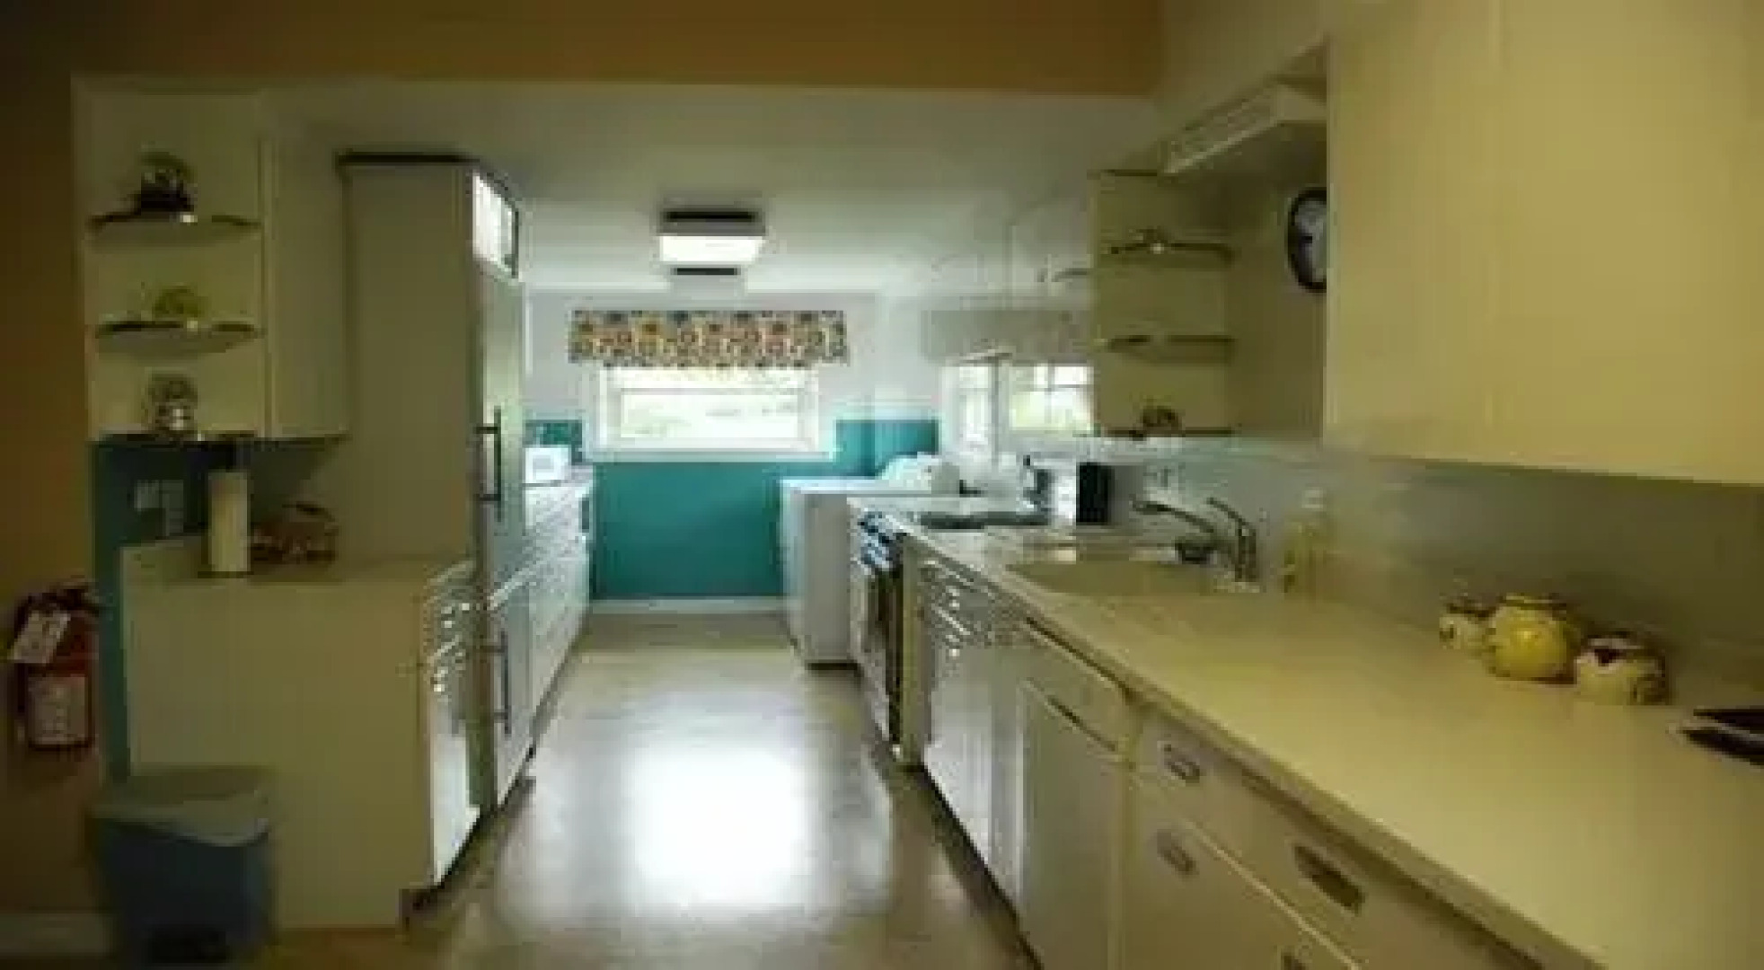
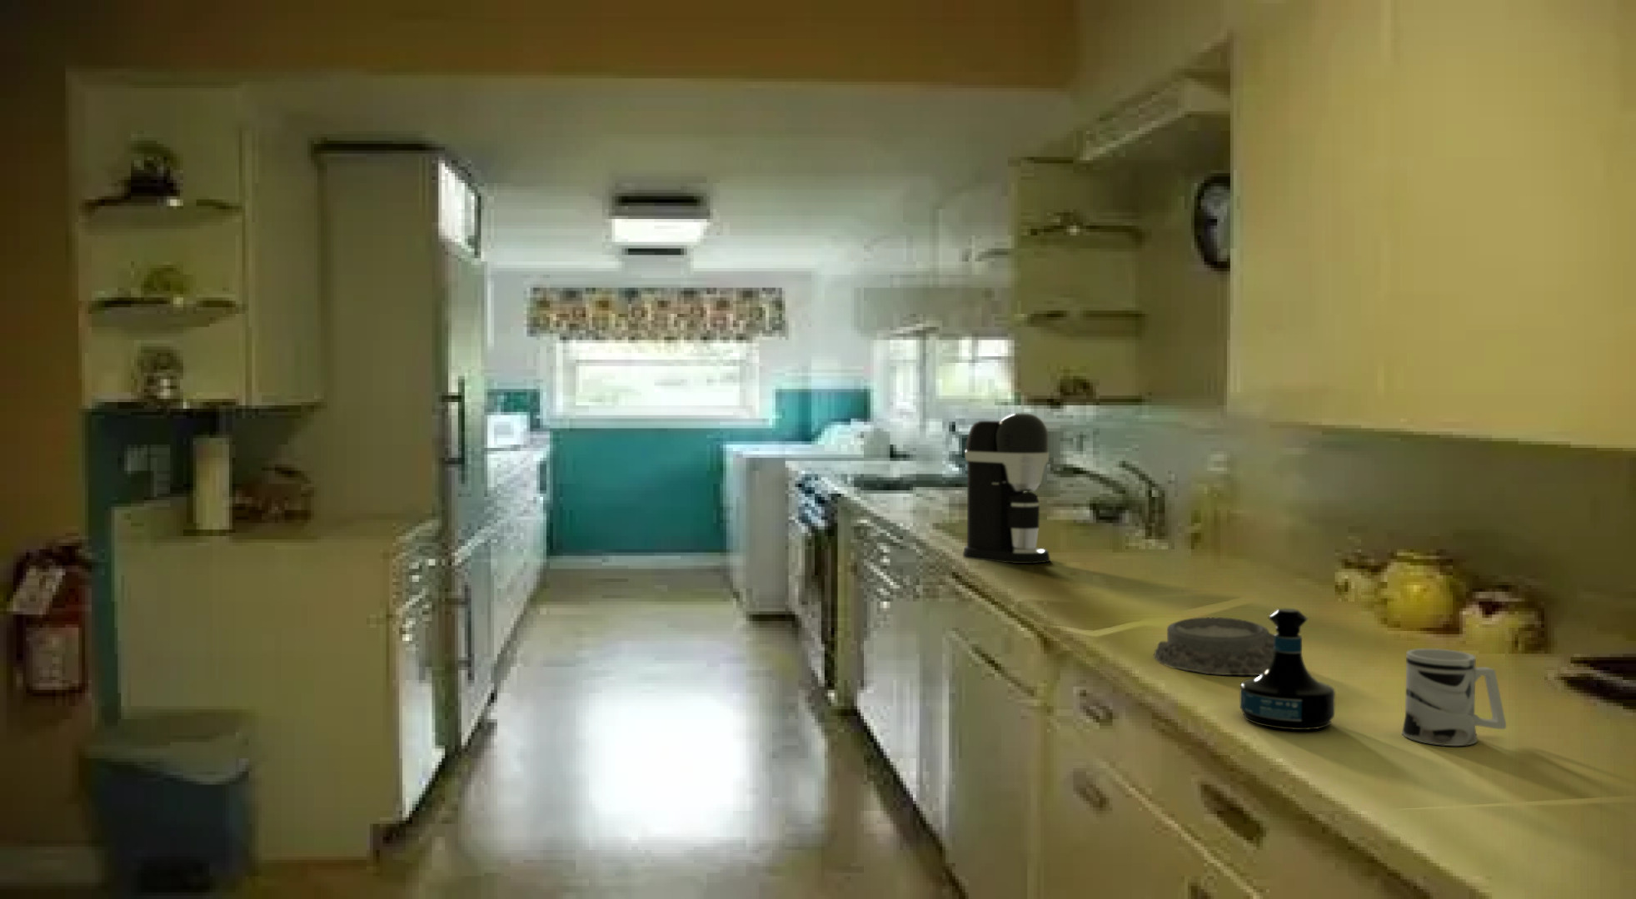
+ coffee maker [963,413,1050,565]
+ mug [1401,648,1506,746]
+ tequila bottle [1238,608,1336,731]
+ mortar [1152,617,1275,676]
